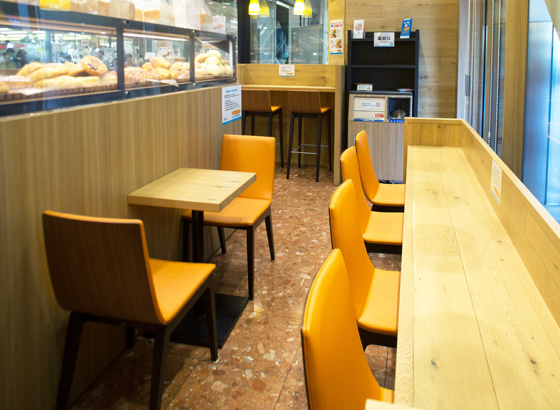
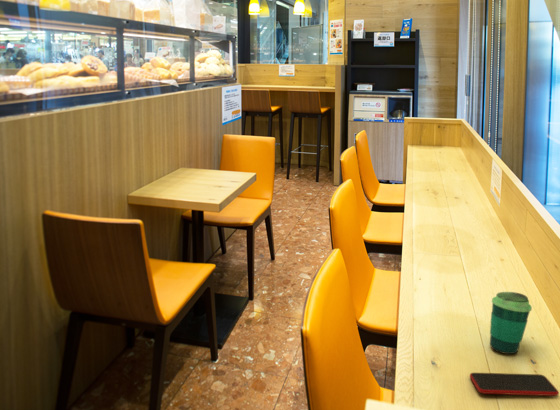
+ smartphone [469,372,560,397]
+ cup [489,291,533,355]
